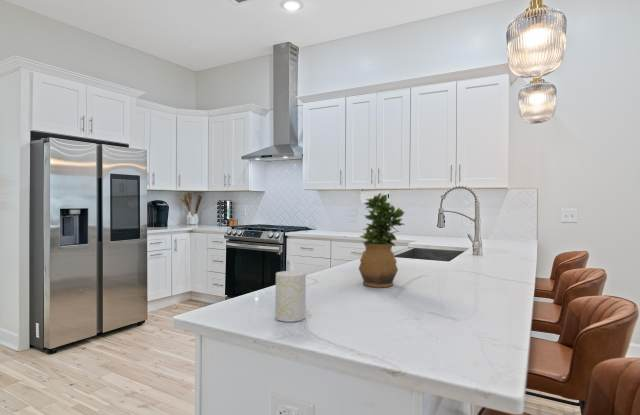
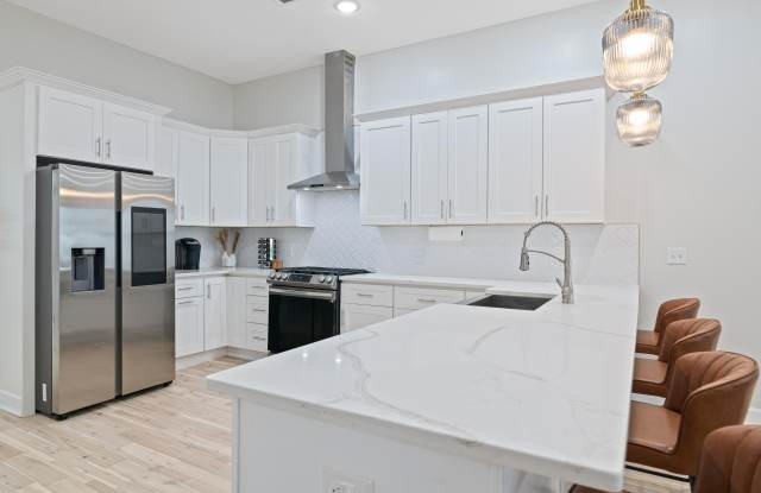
- cup [275,270,307,323]
- potted plant [358,192,406,288]
